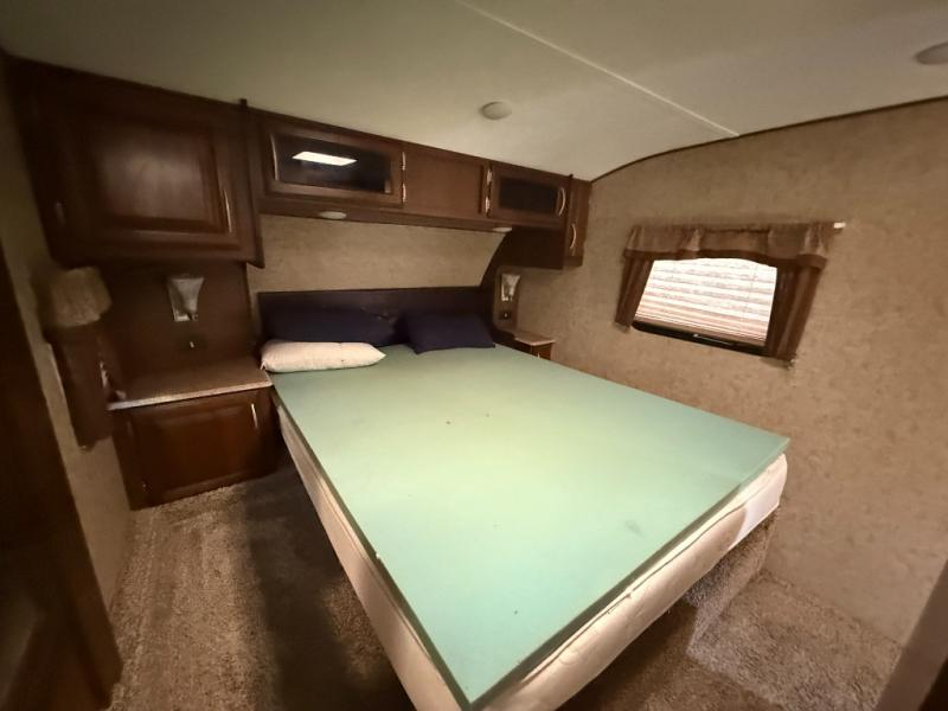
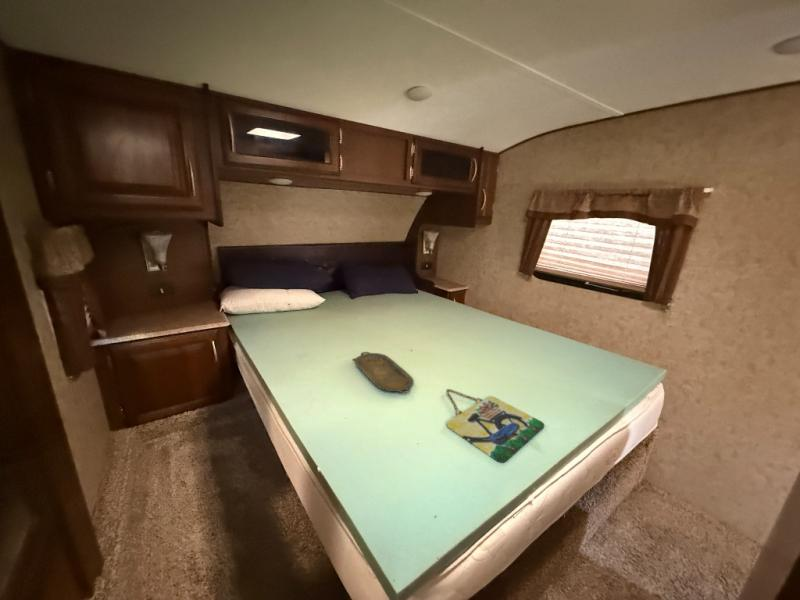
+ home sign [446,388,546,464]
+ serving tray [351,351,414,394]
